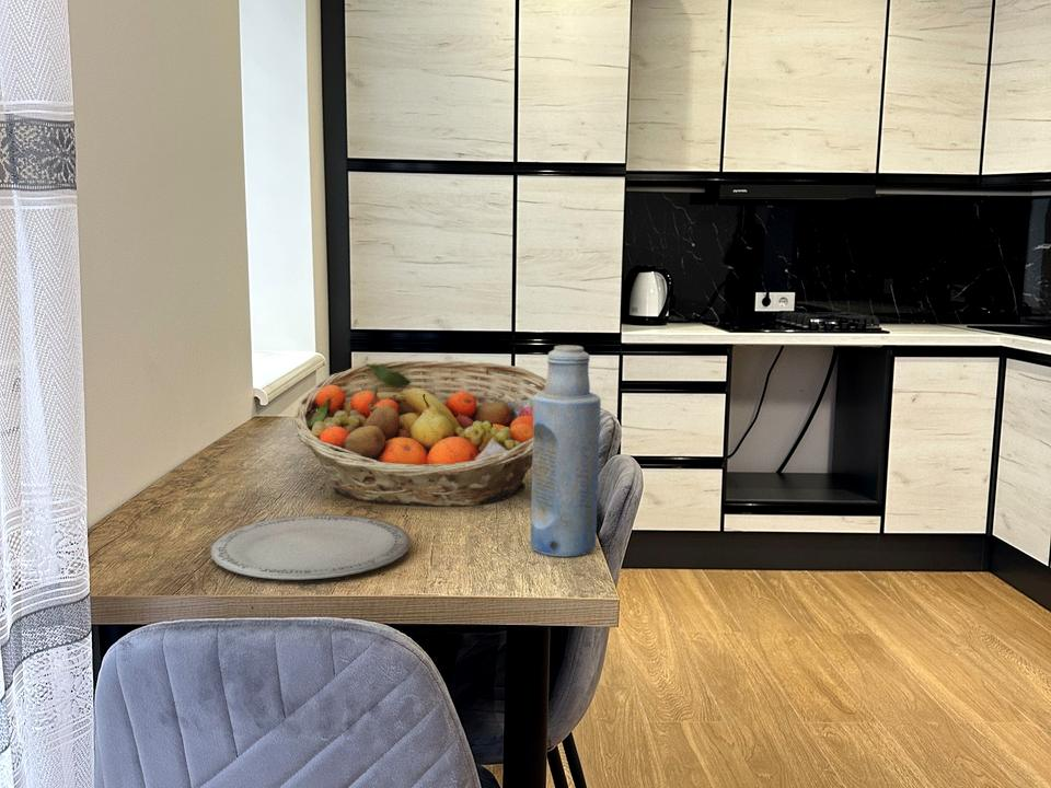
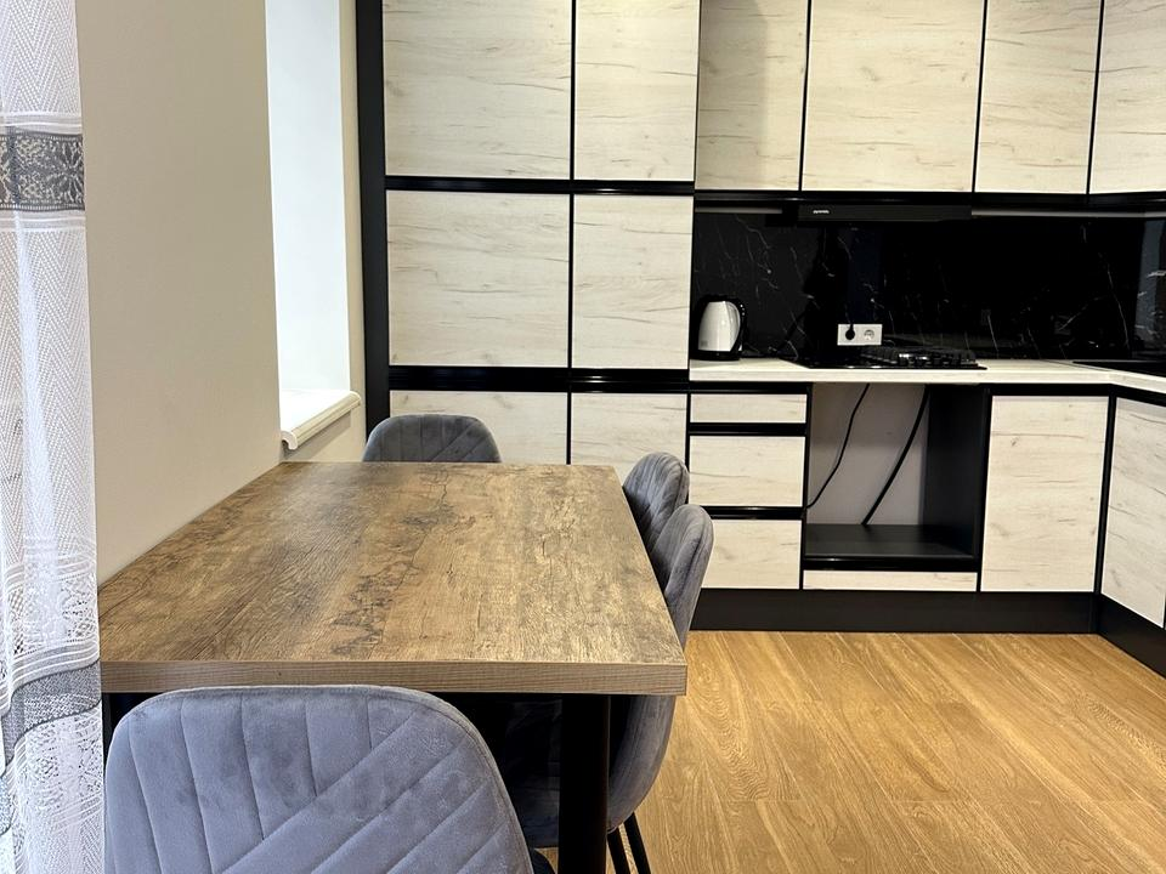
- fruit basket [291,360,546,508]
- bottle [530,344,602,558]
- plate [209,513,412,581]
